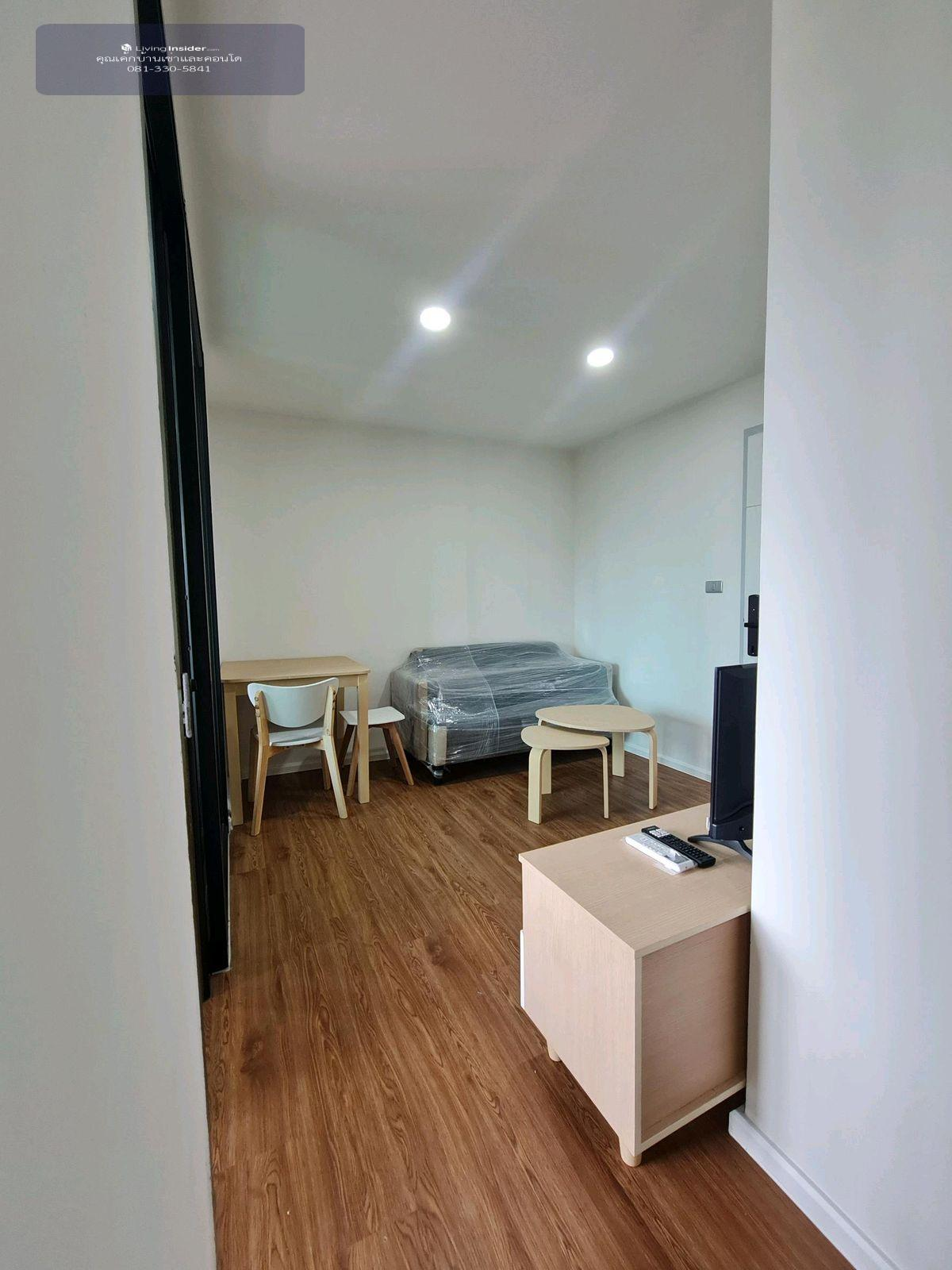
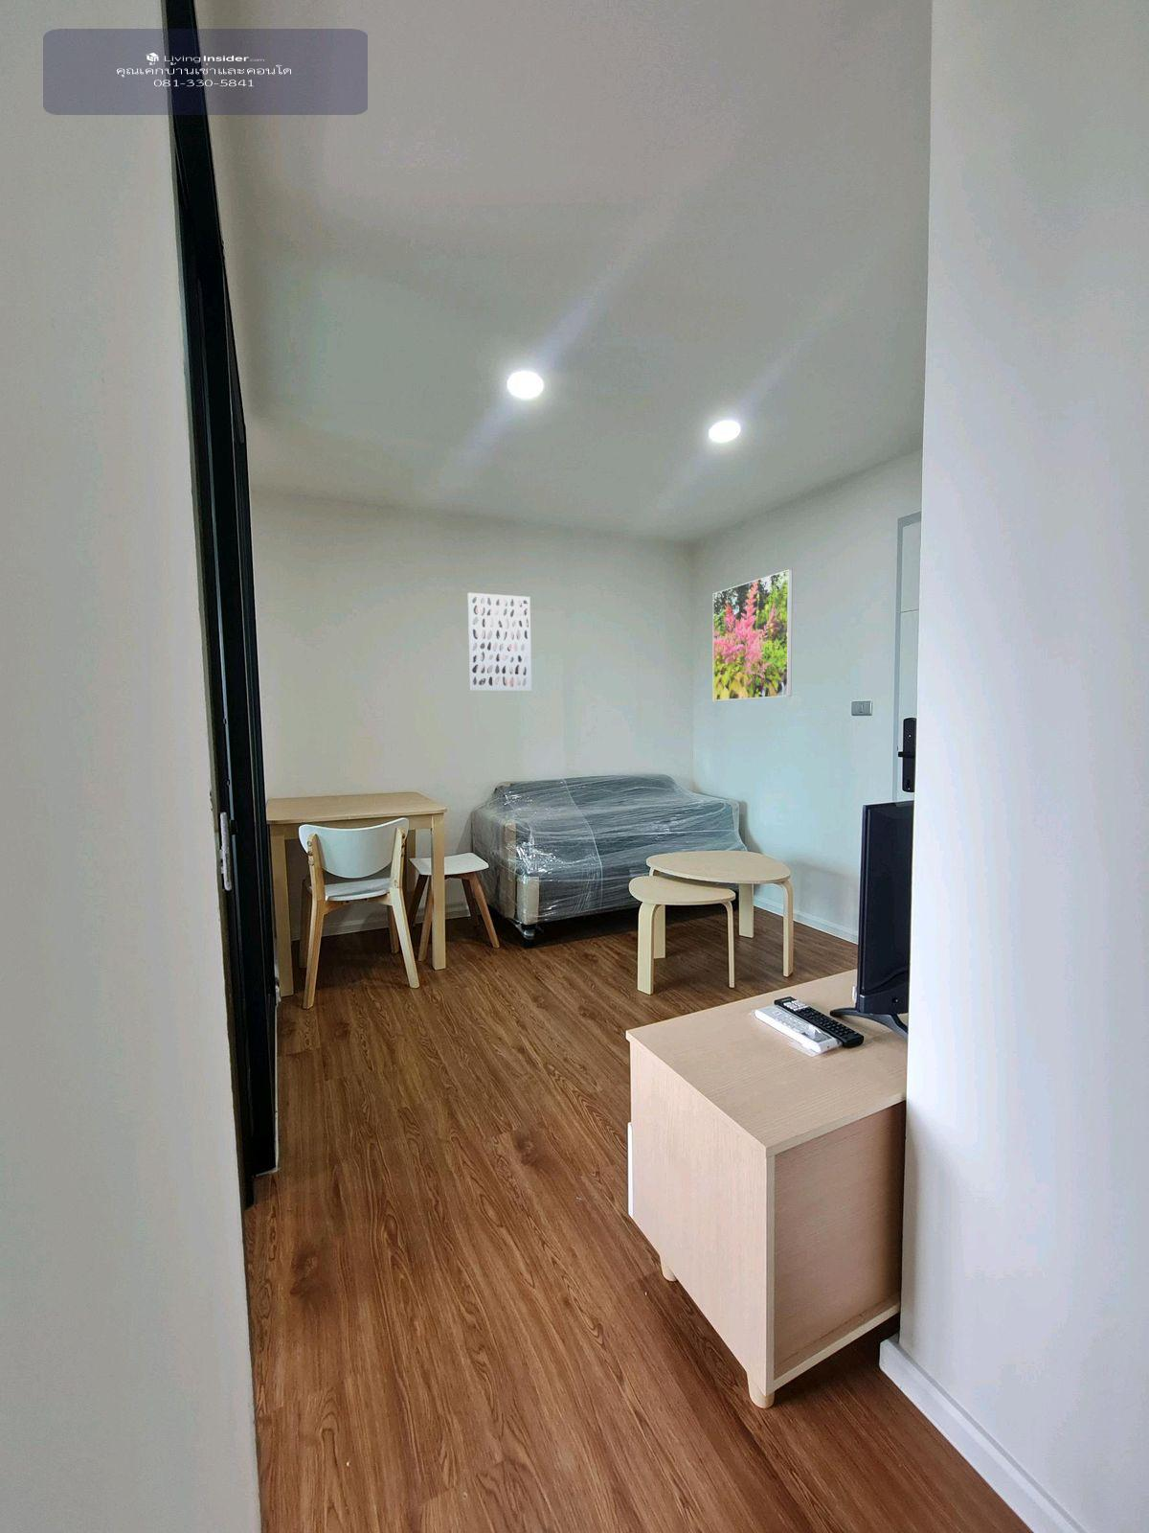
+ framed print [712,569,794,701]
+ wall art [467,593,532,692]
